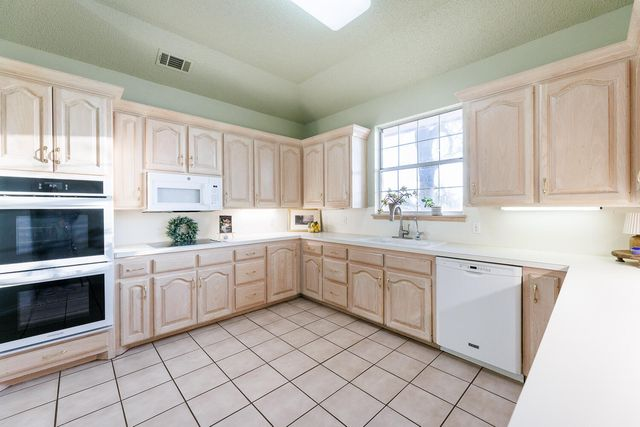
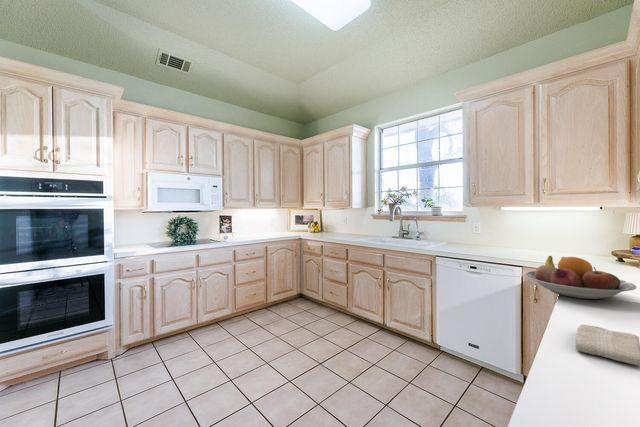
+ washcloth [575,324,640,367]
+ fruit bowl [524,255,637,300]
